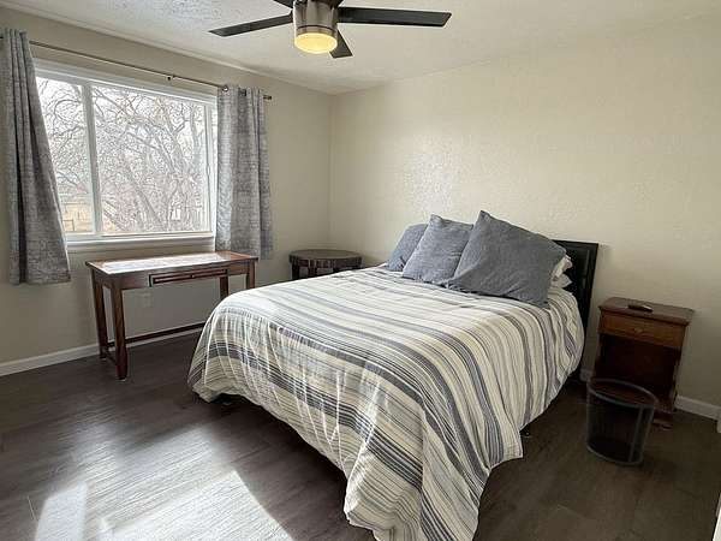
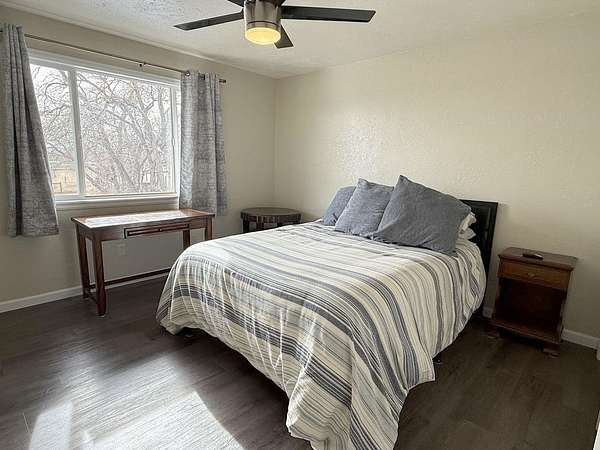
- waste bin [583,377,660,466]
